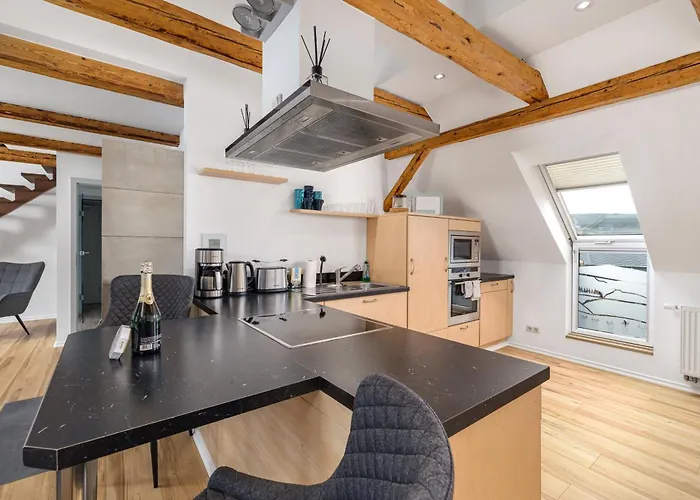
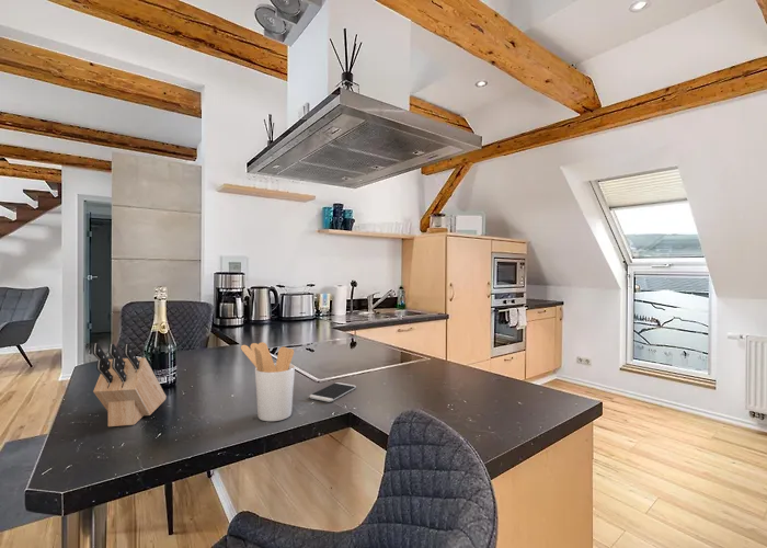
+ utensil holder [240,341,296,422]
+ knife block [92,342,168,427]
+ smartphone [309,381,357,403]
